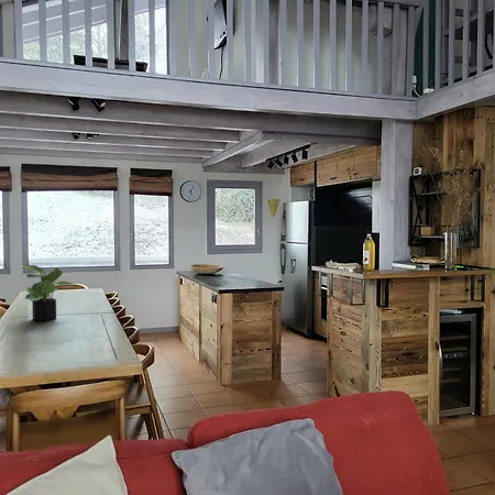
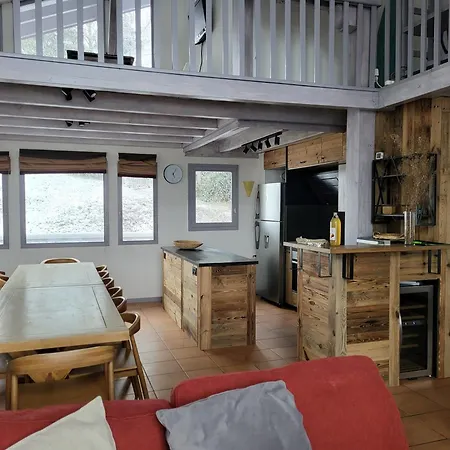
- potted plant [18,263,74,321]
